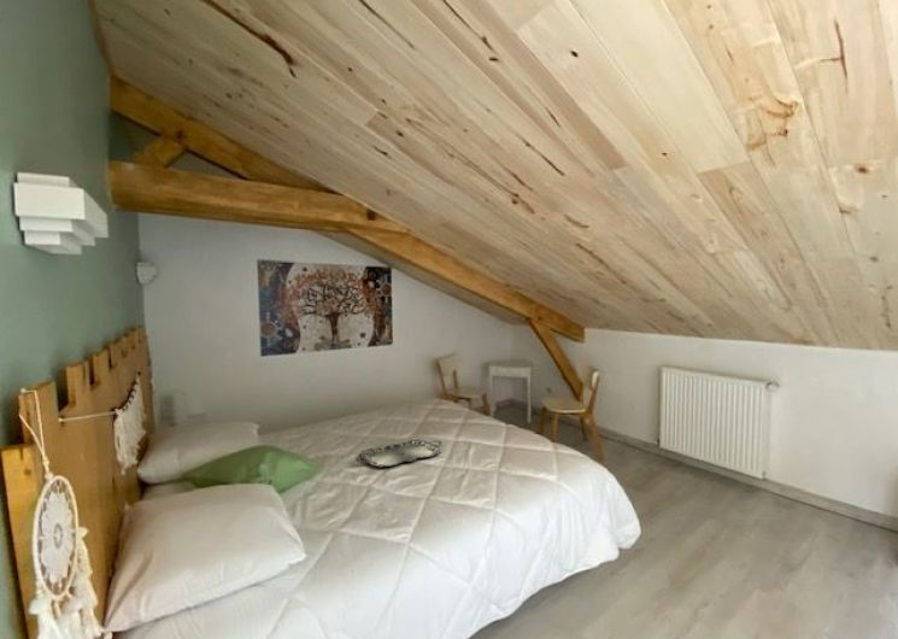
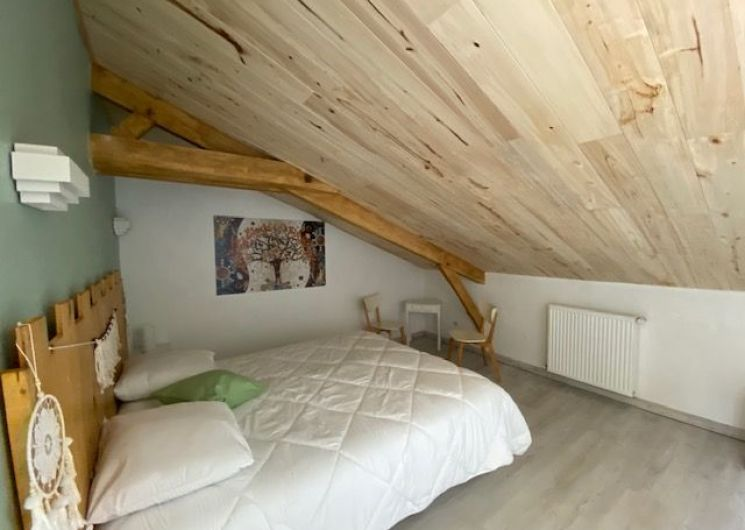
- serving tray [354,438,442,468]
